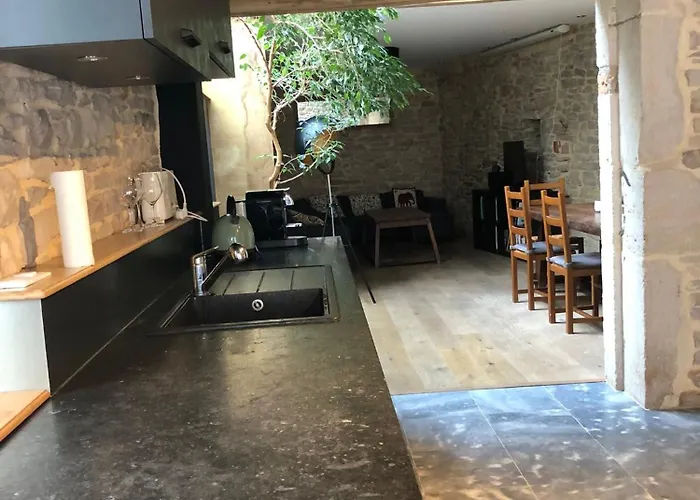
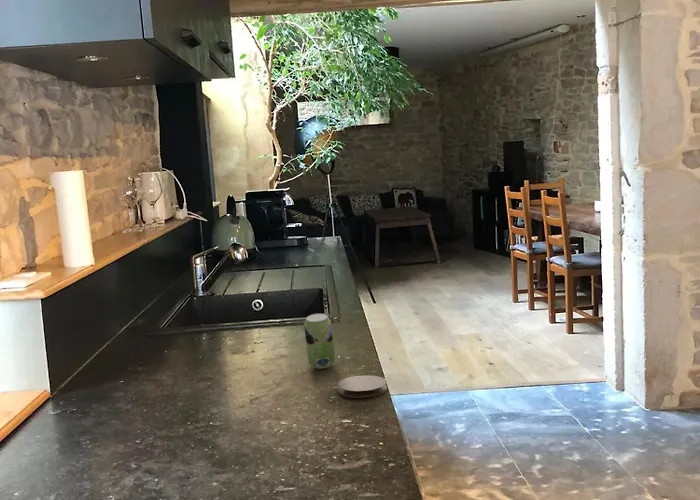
+ beverage can [303,313,336,369]
+ coaster [337,374,388,399]
